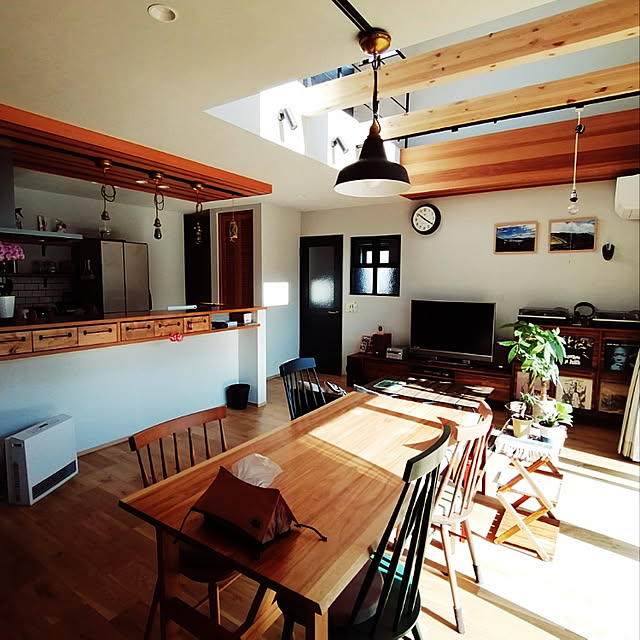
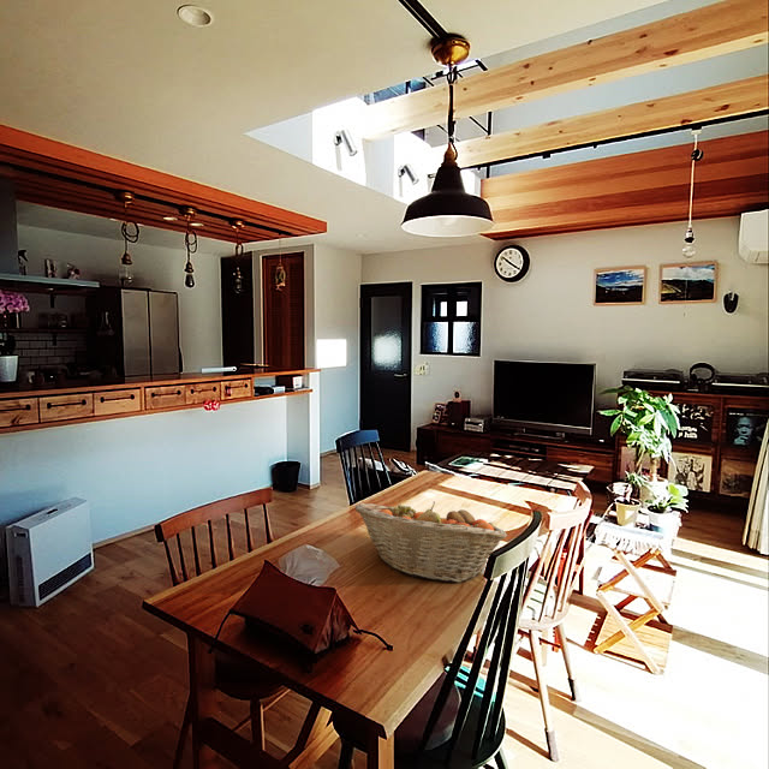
+ fruit basket [353,500,508,584]
